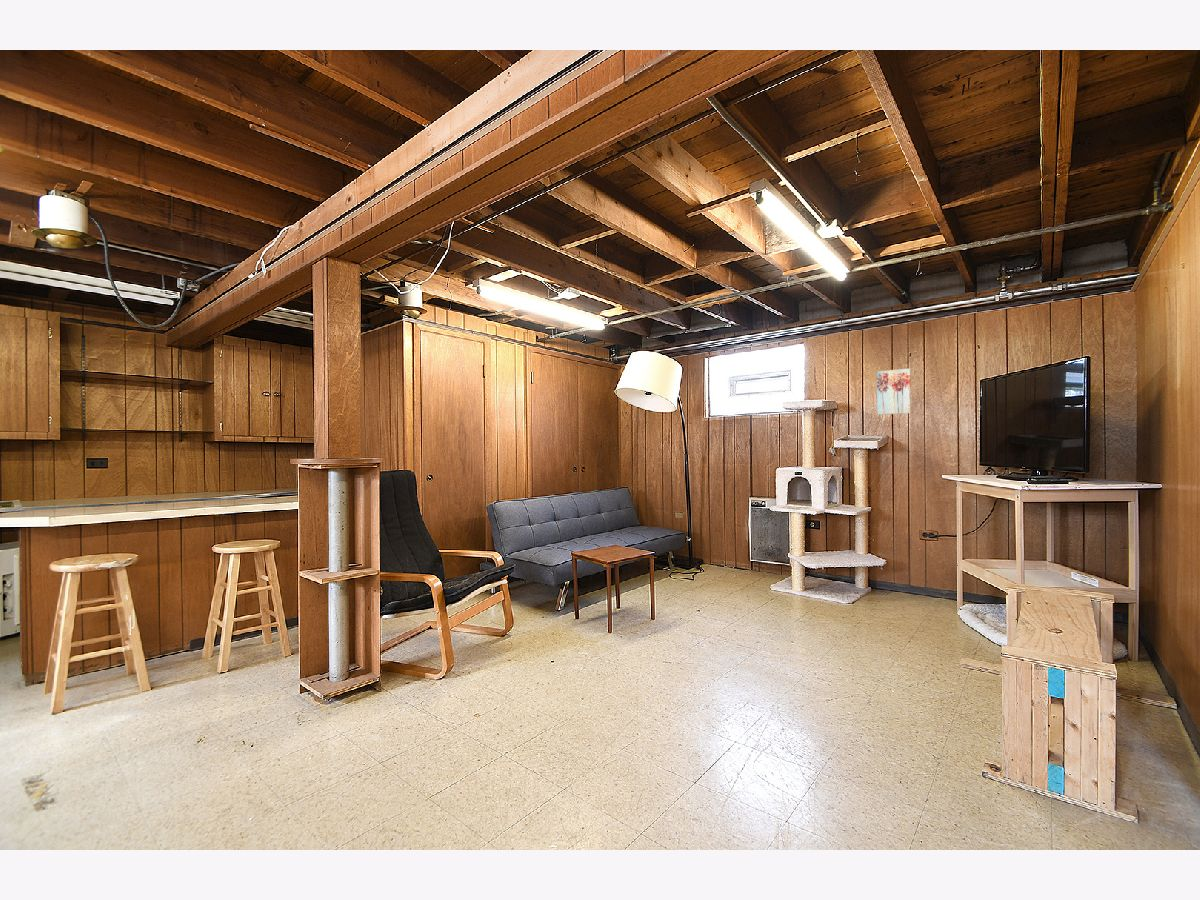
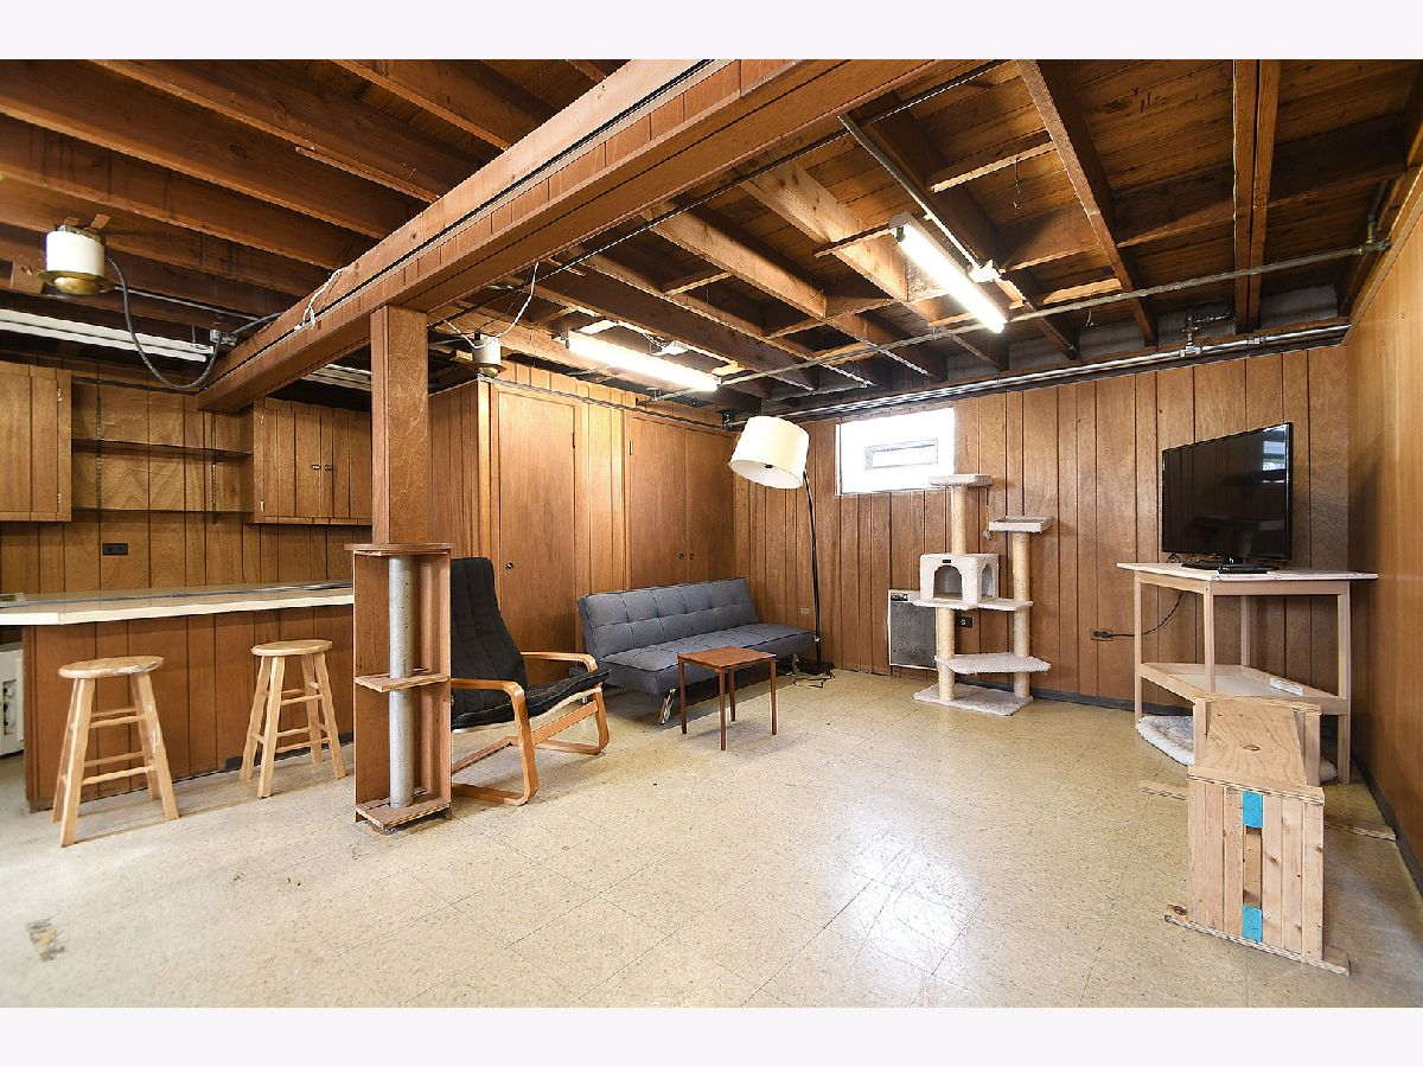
- wall art [876,368,912,416]
